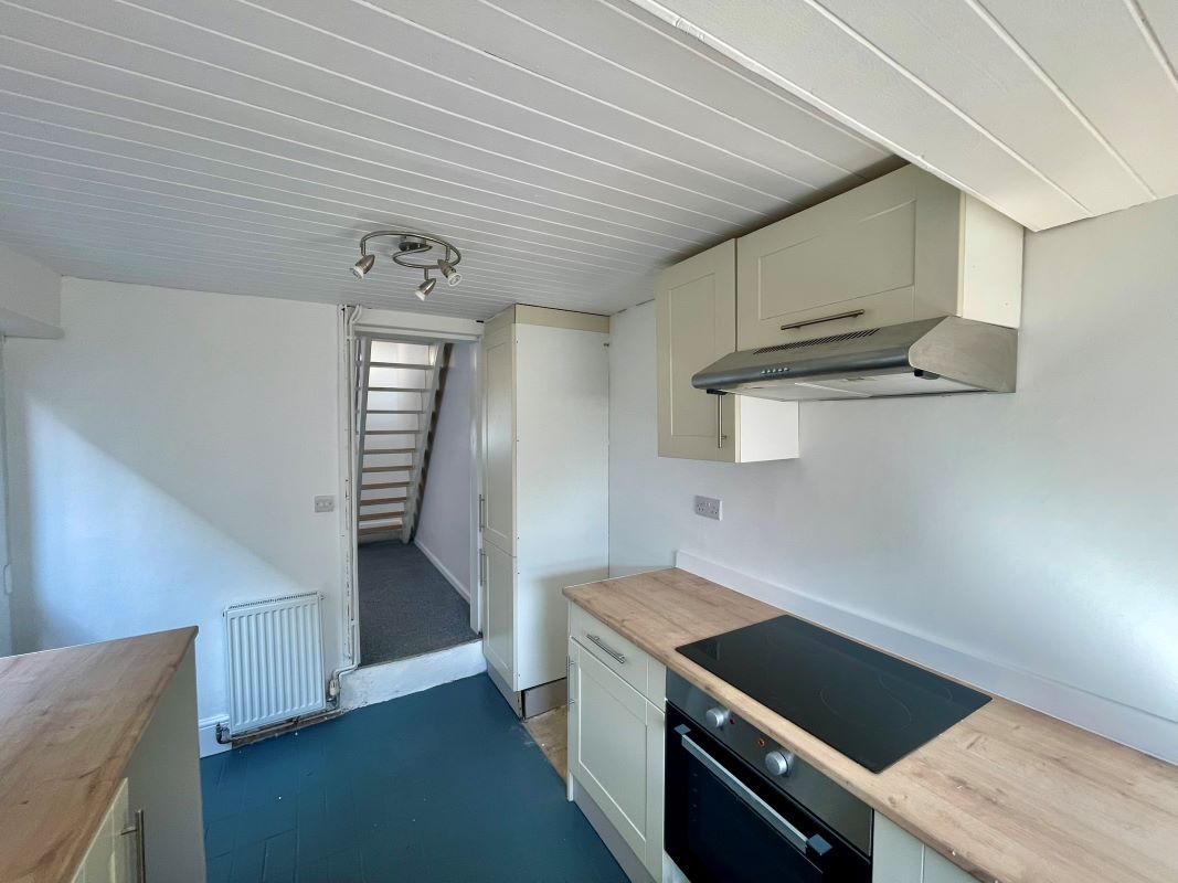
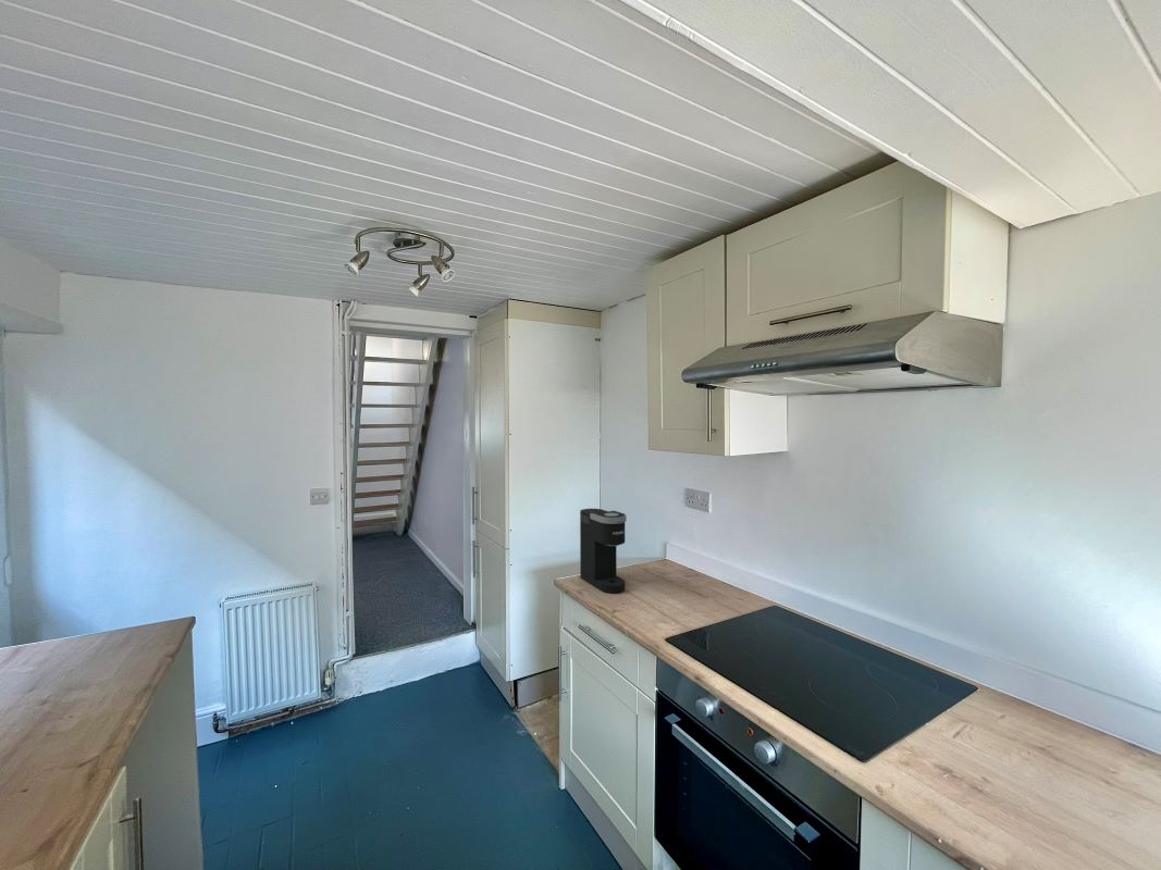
+ coffee maker [579,508,627,594]
